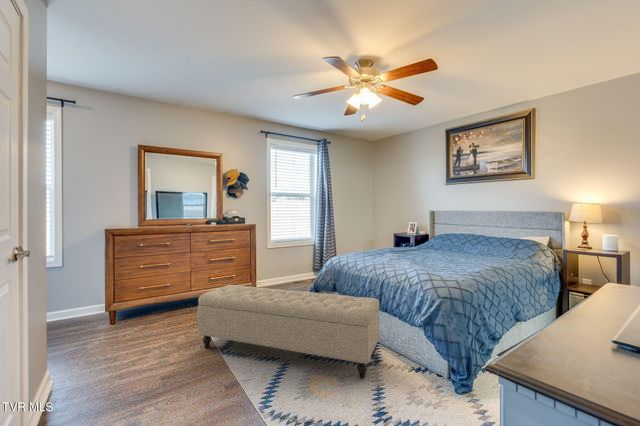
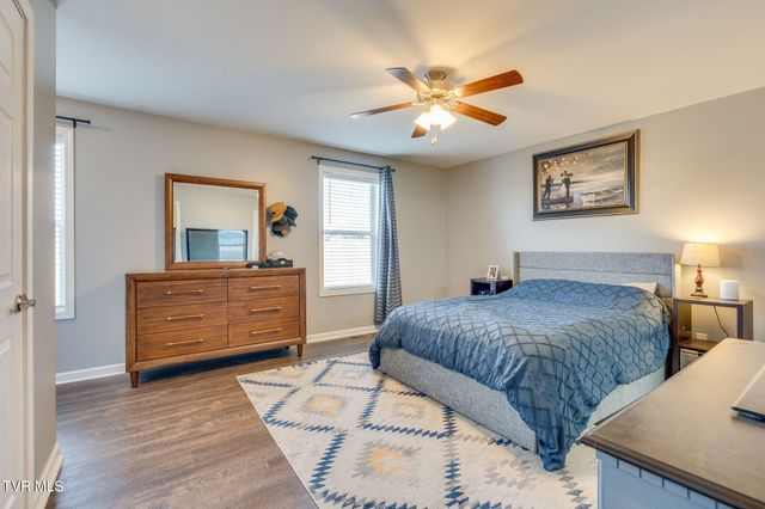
- bench [197,284,381,380]
